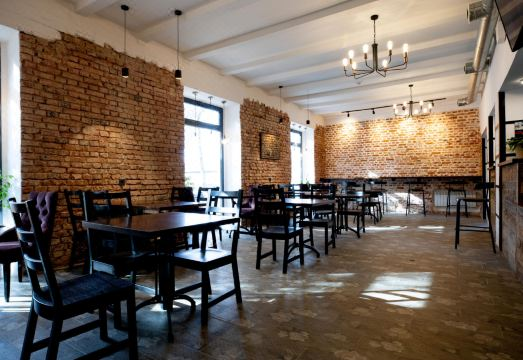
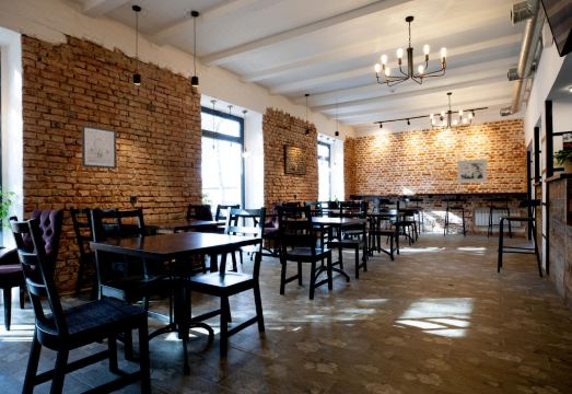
+ wall art [81,124,118,170]
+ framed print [456,158,488,184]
